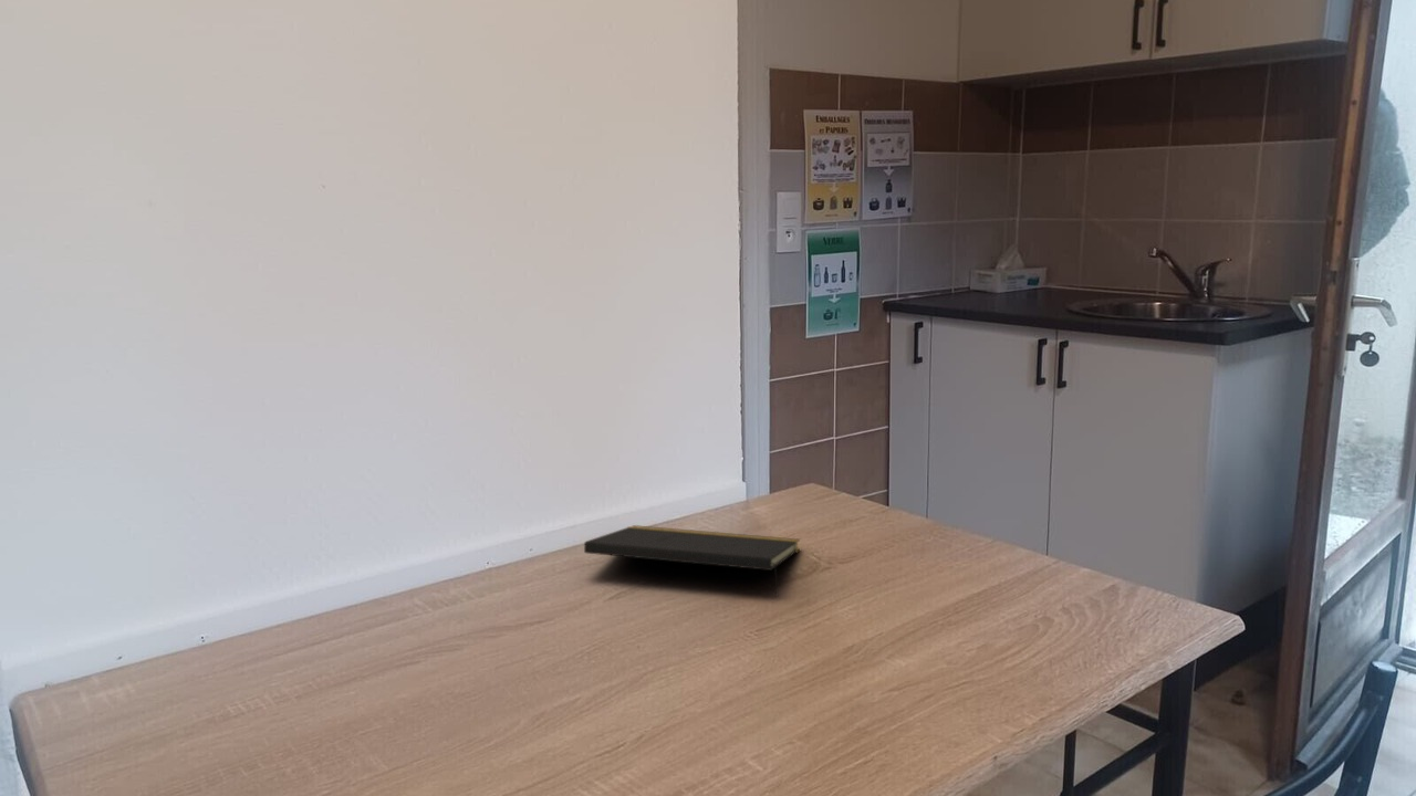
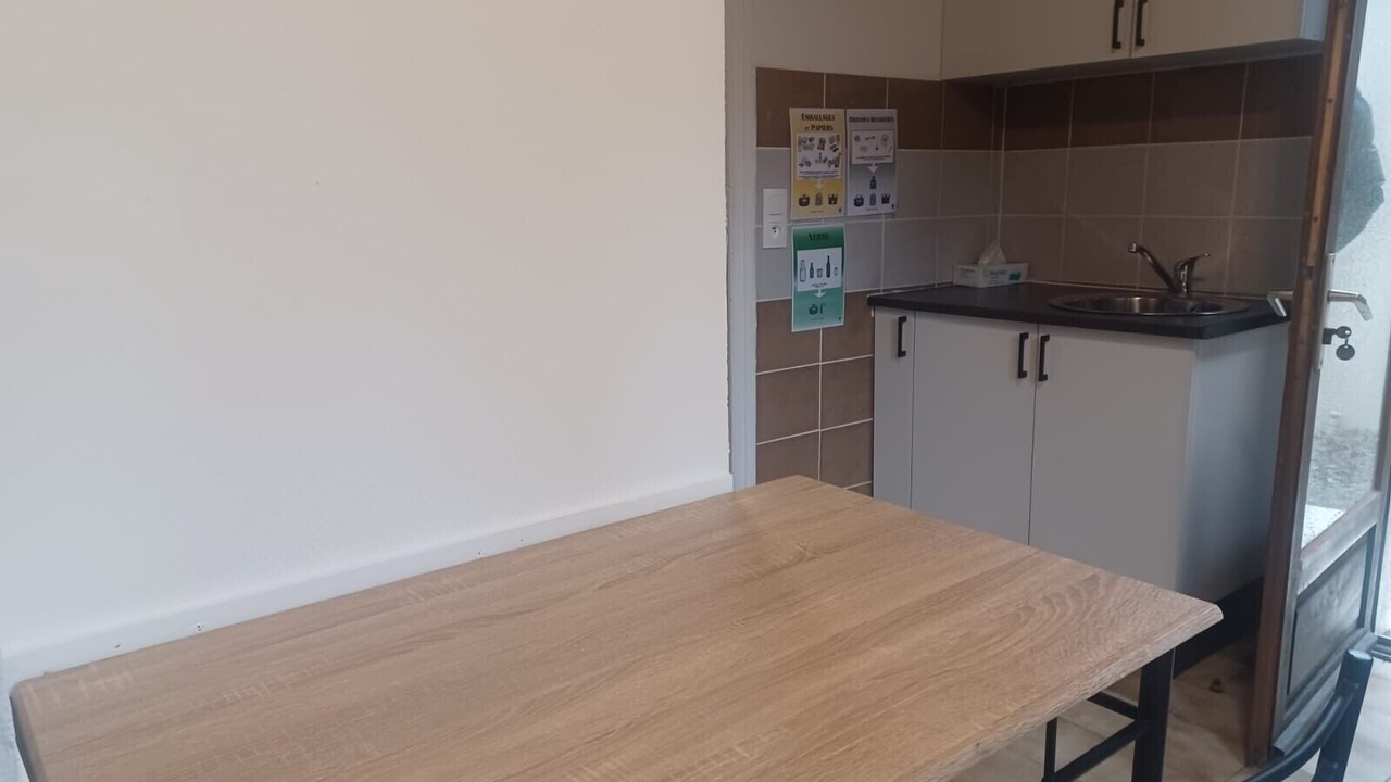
- notepad [583,524,801,598]
